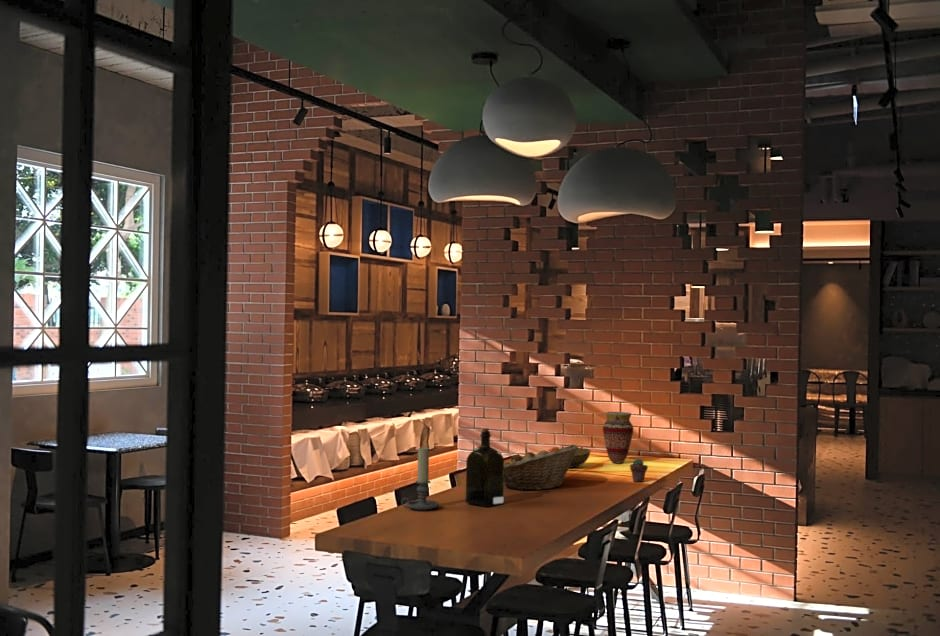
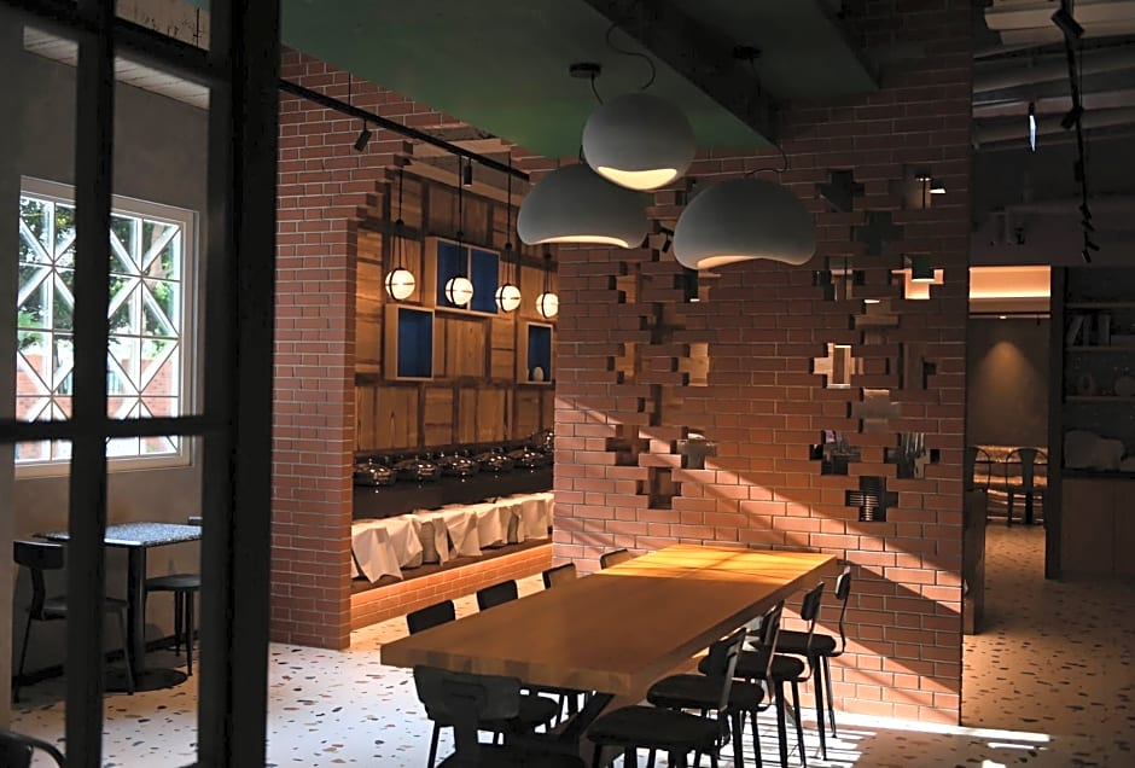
- potted succulent [629,457,649,483]
- bowl [569,447,591,469]
- fruit basket [504,443,579,491]
- candle holder [400,446,440,512]
- liquor [465,427,505,508]
- vase [602,411,634,464]
